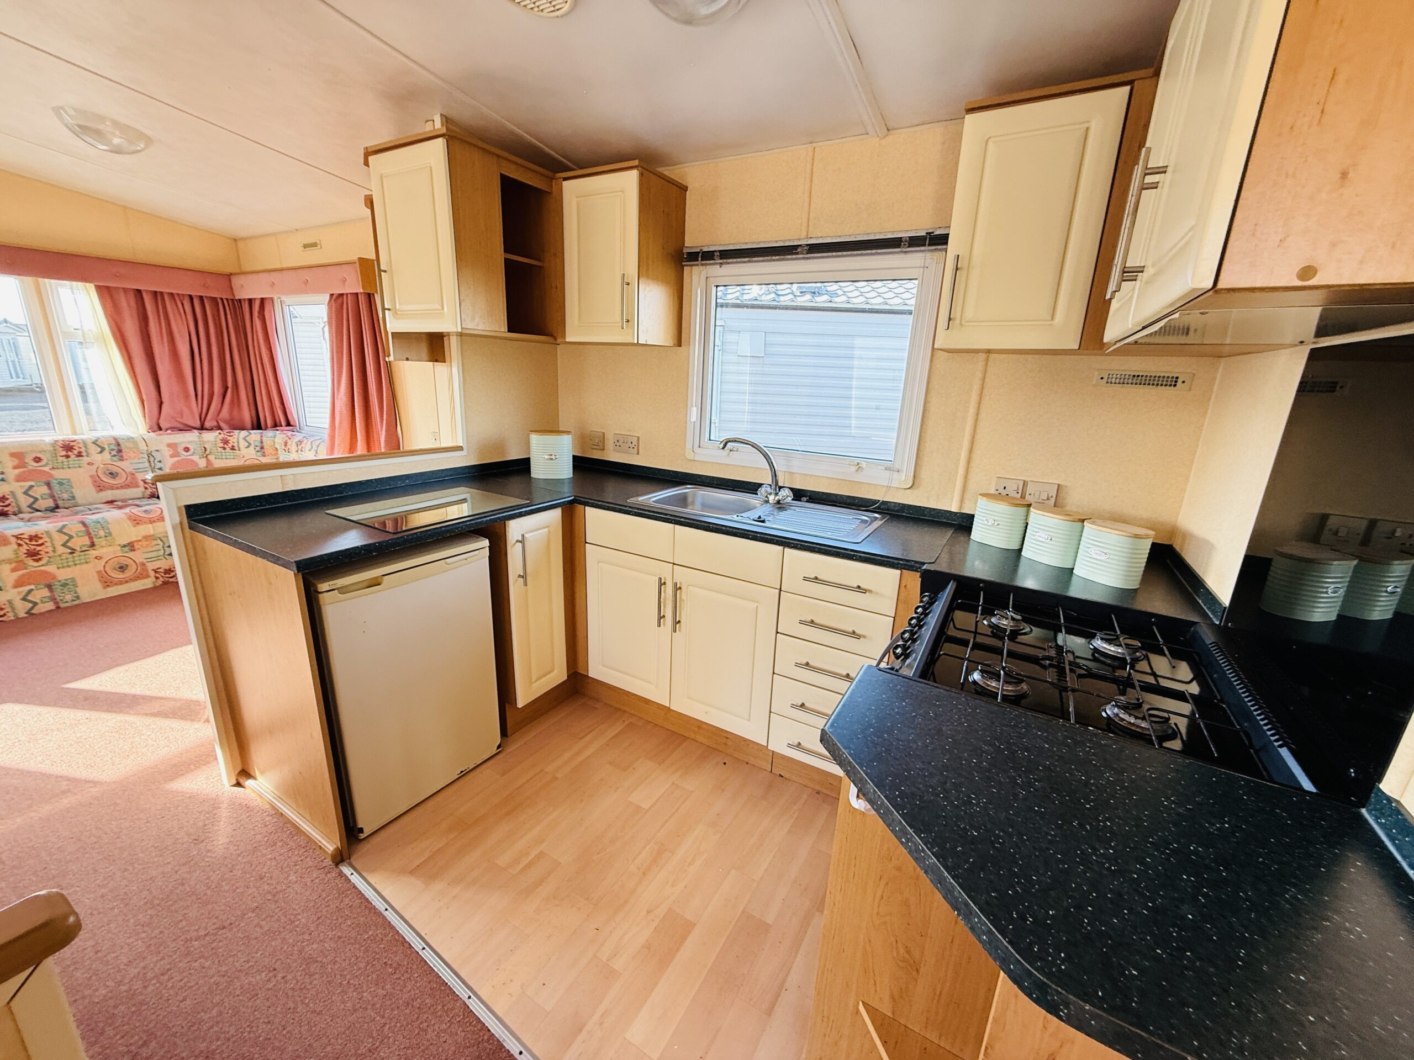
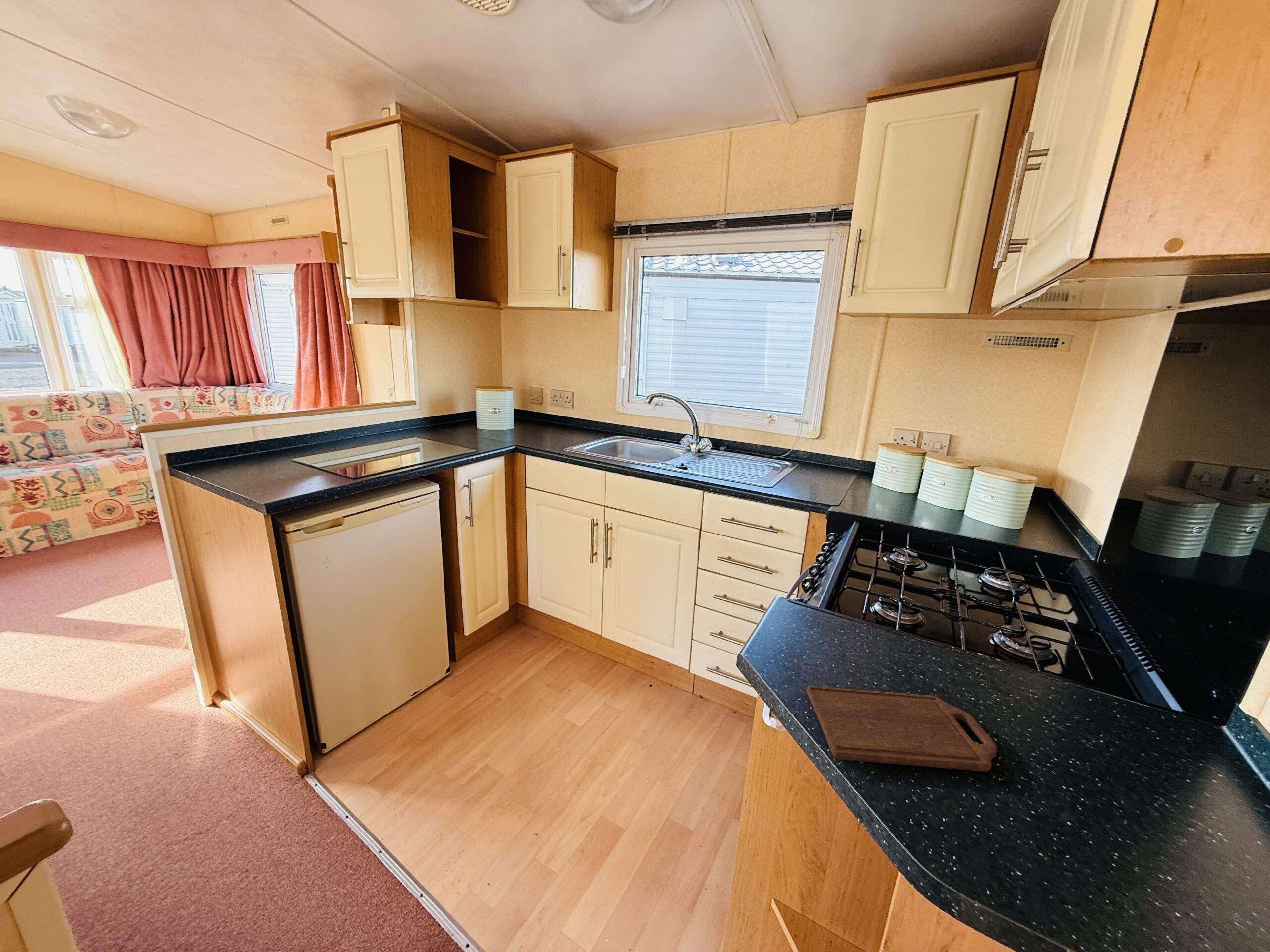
+ cutting board [806,686,998,772]
